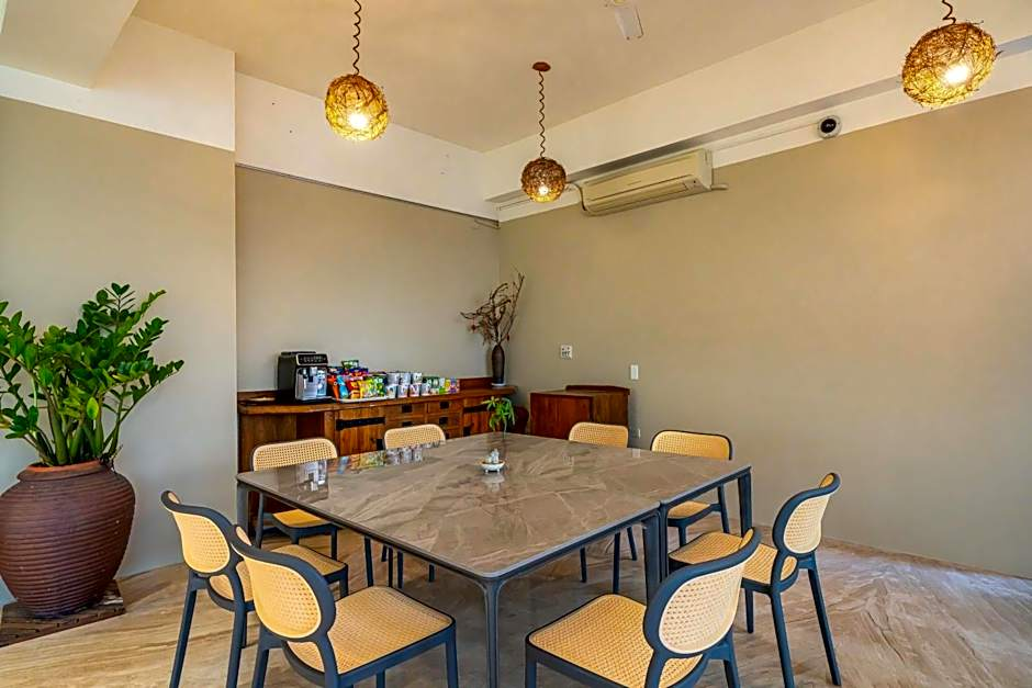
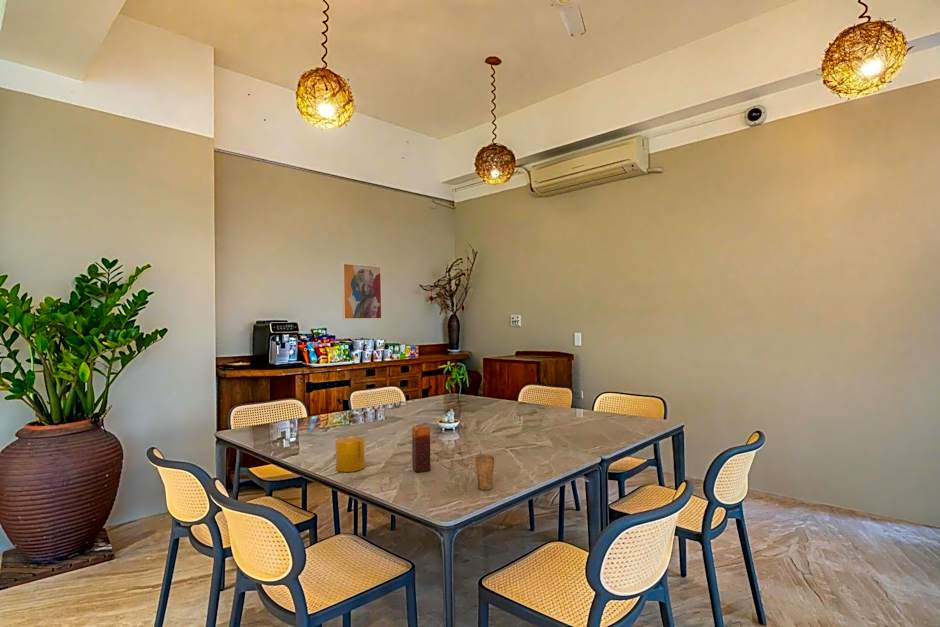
+ wall art [341,262,383,320]
+ cup [474,450,495,491]
+ cup [335,436,366,473]
+ candle [411,424,432,473]
